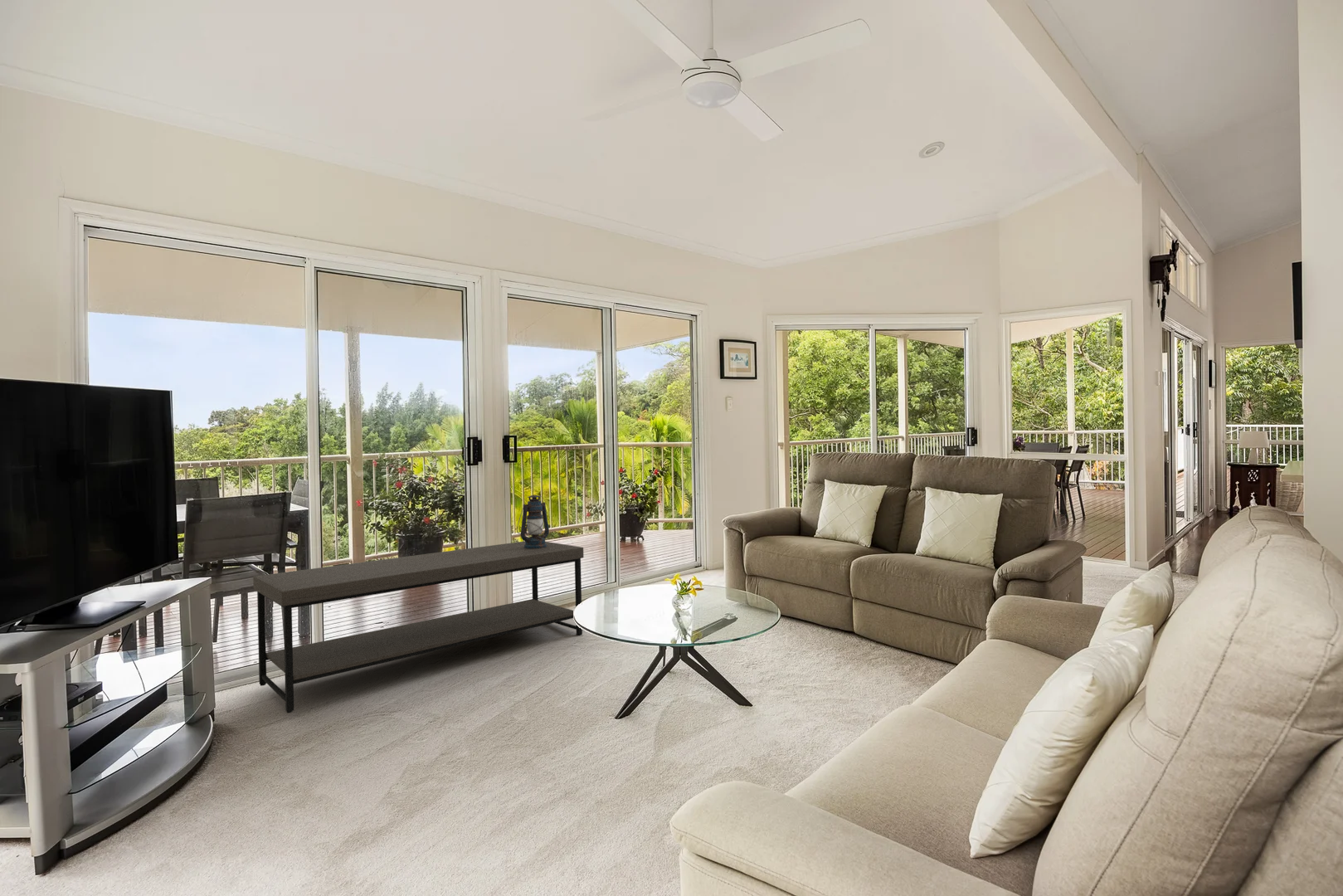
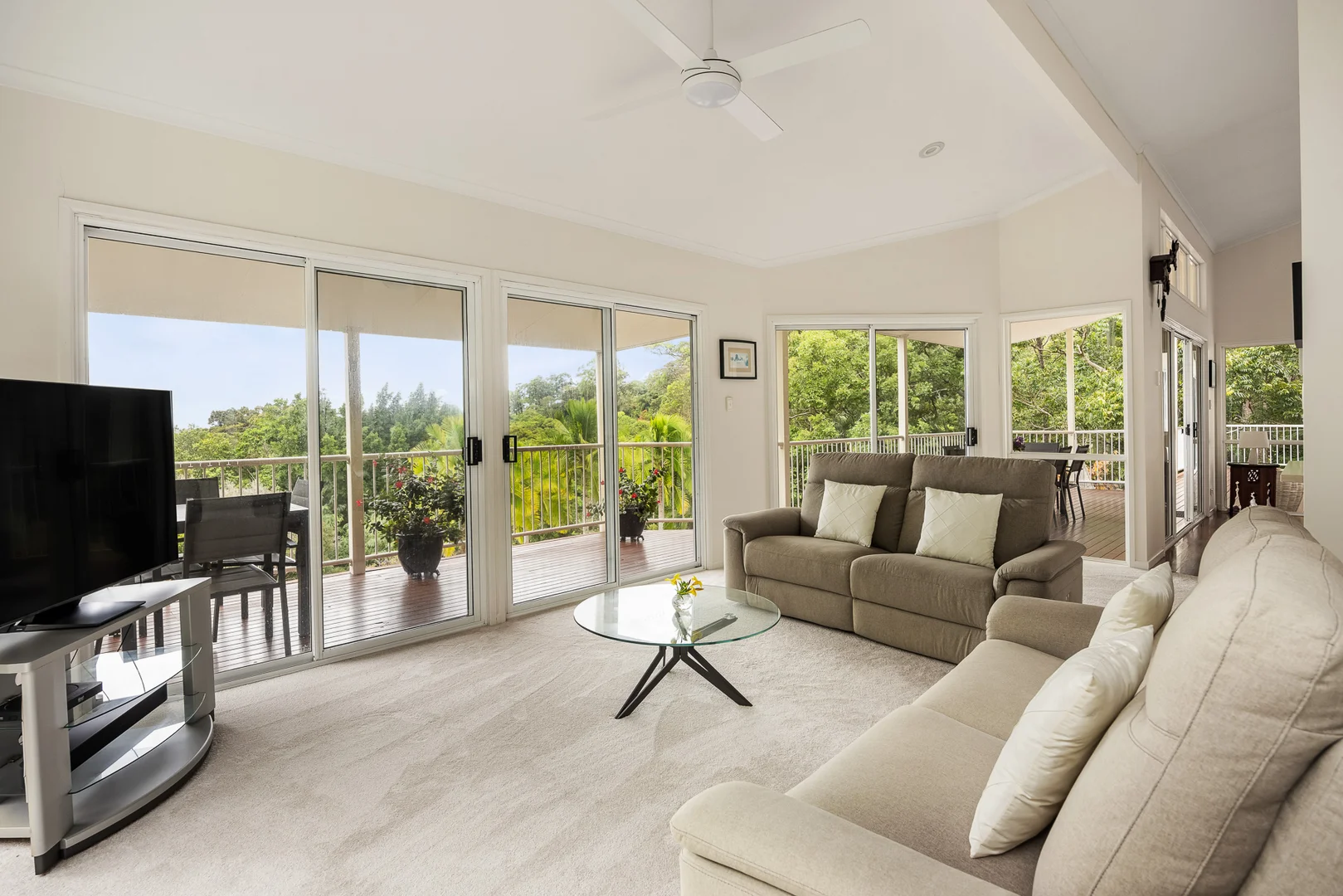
- lantern [516,494,550,548]
- storage bench [252,541,585,713]
